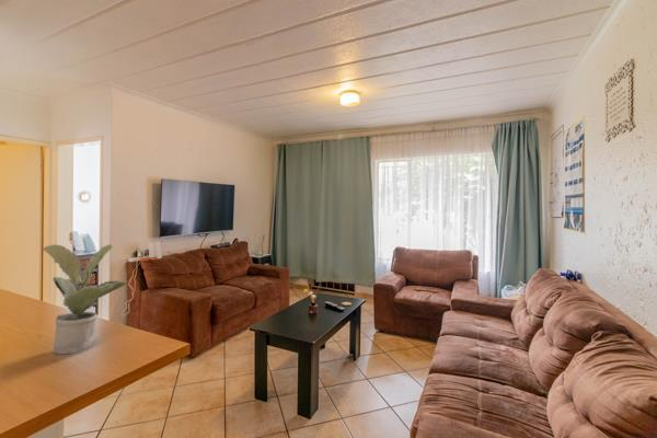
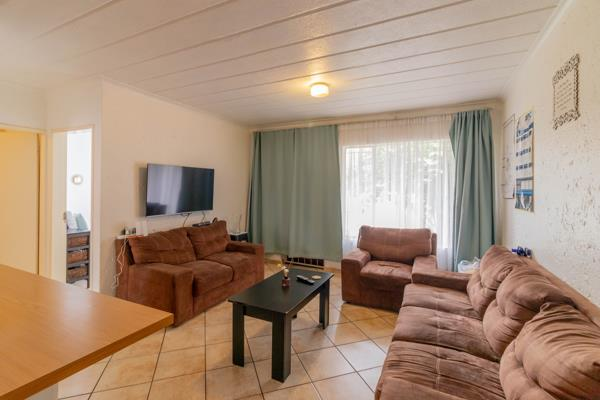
- potted plant [42,244,127,355]
